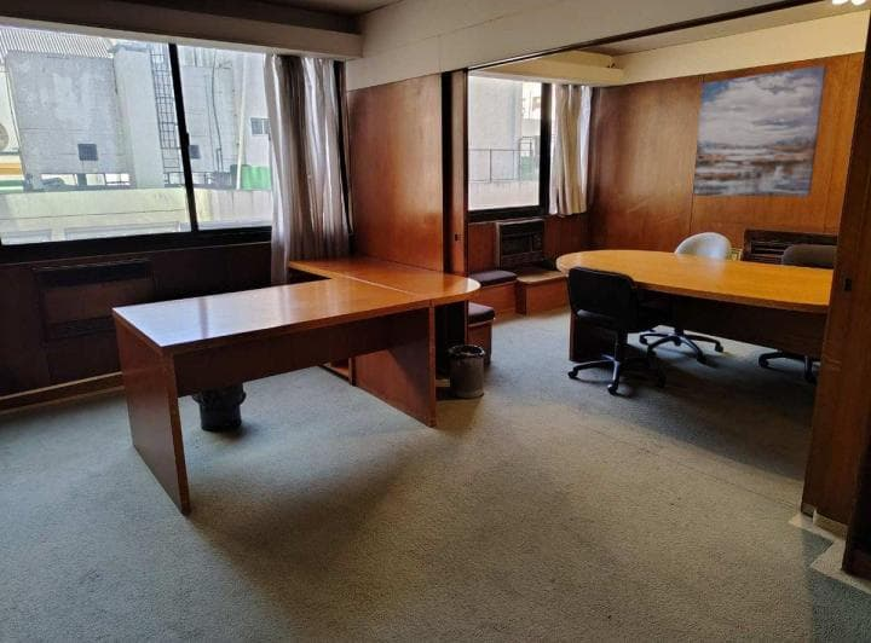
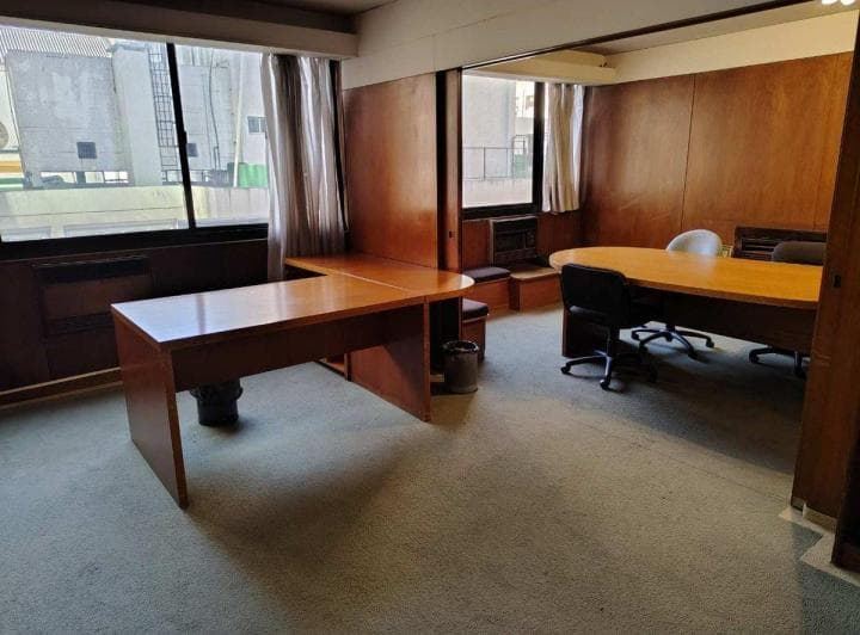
- wall art [692,64,827,197]
